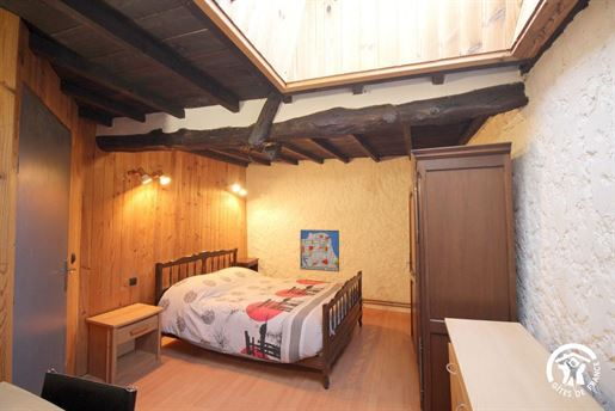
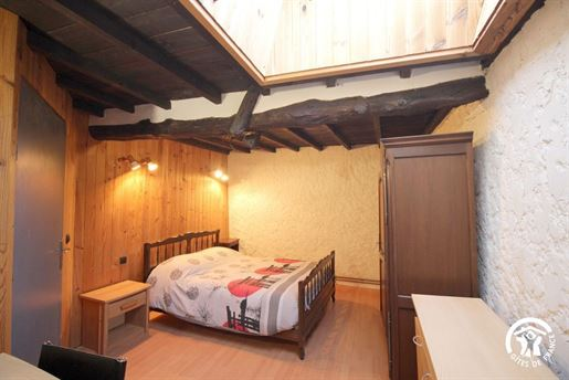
- wall art [300,228,340,272]
